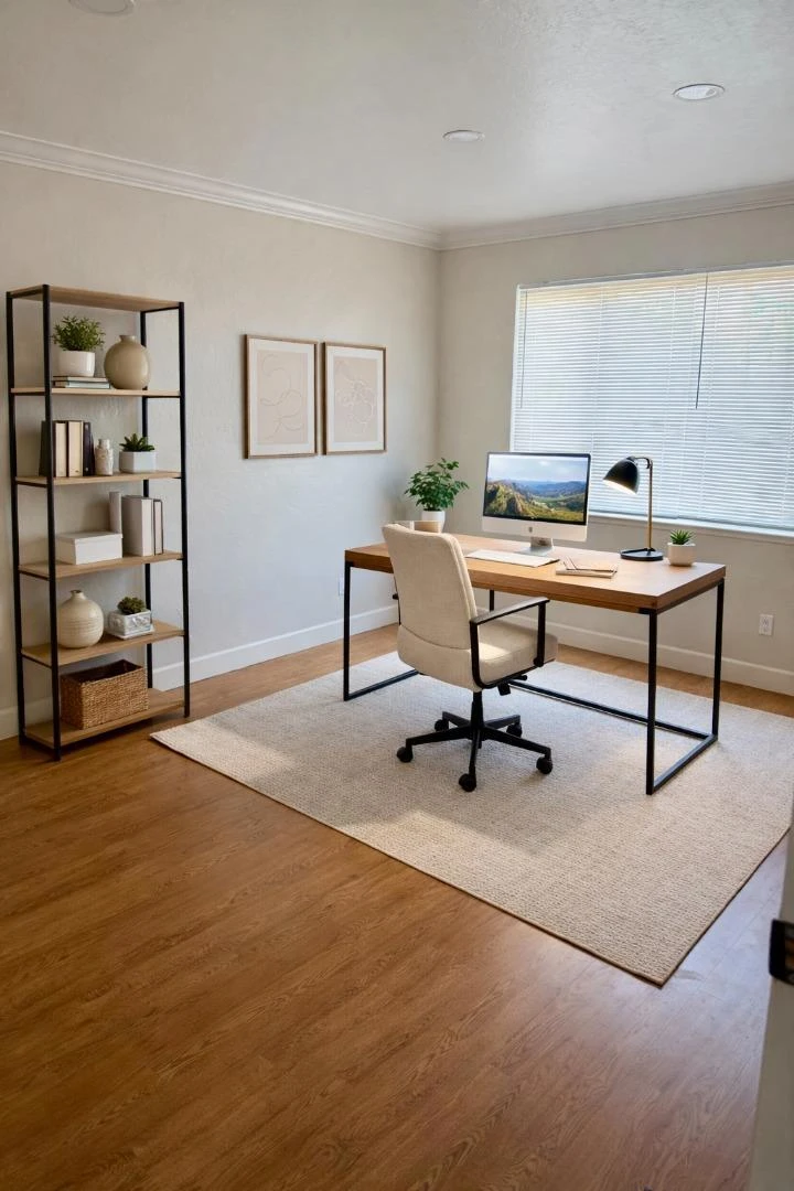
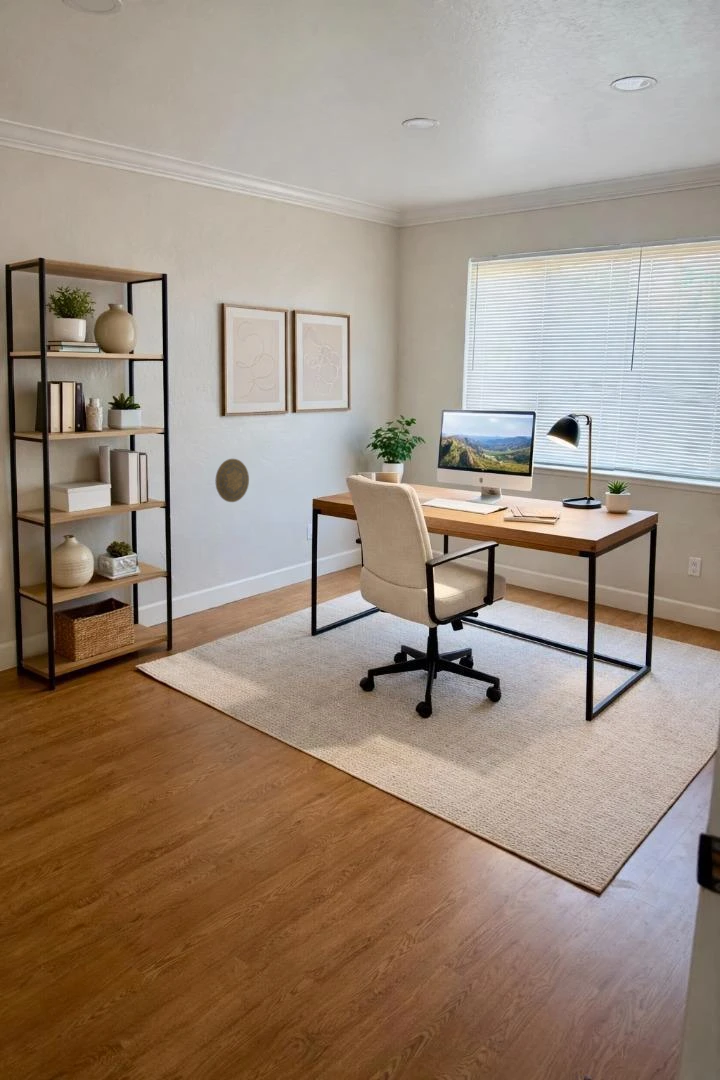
+ decorative plate [214,458,250,503]
